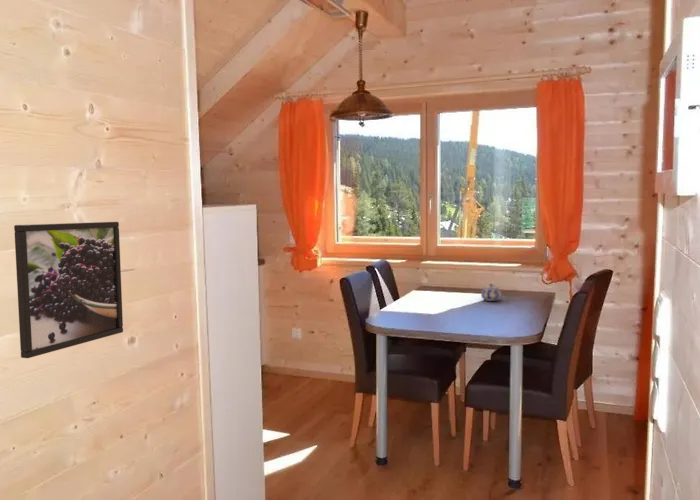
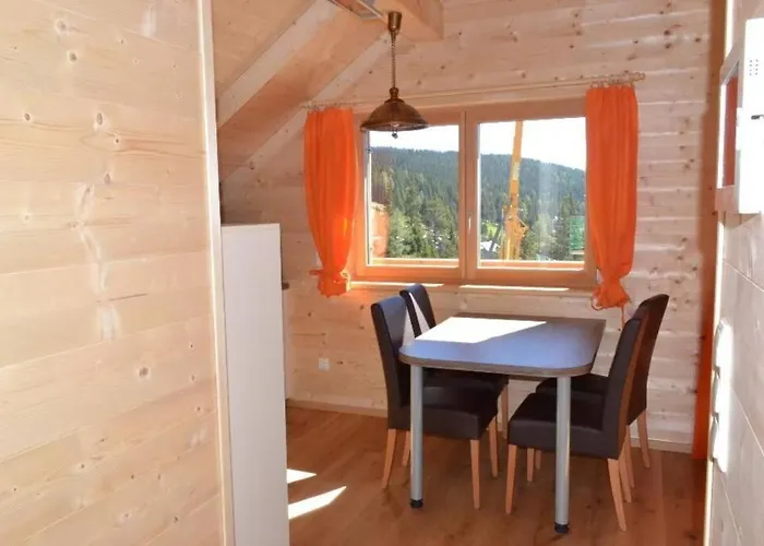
- teapot [480,283,502,302]
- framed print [13,221,124,359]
